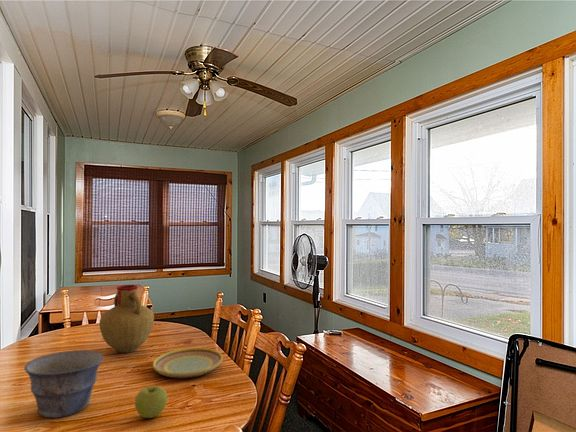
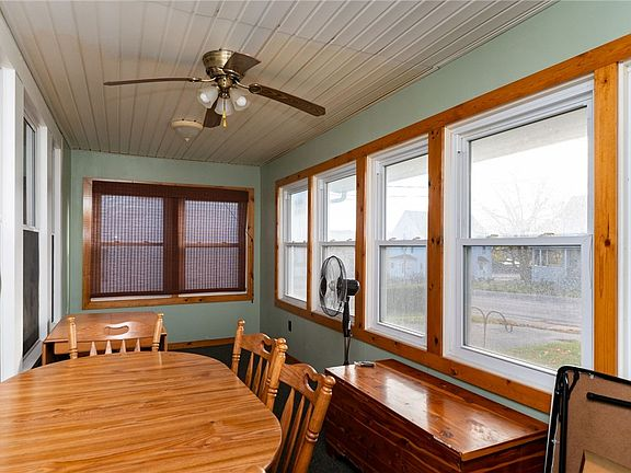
- plate [152,347,224,379]
- apple [134,385,168,419]
- vase [98,284,155,354]
- bowl [23,349,104,419]
